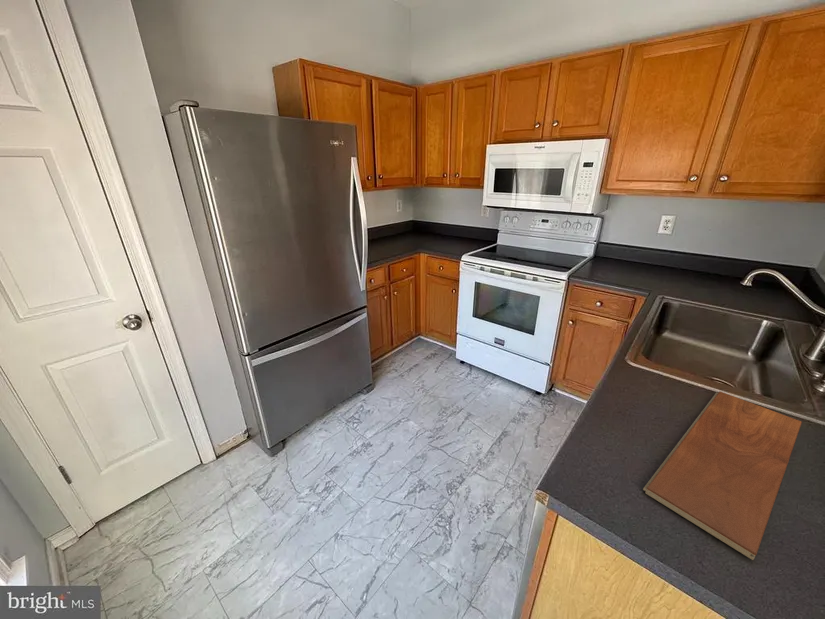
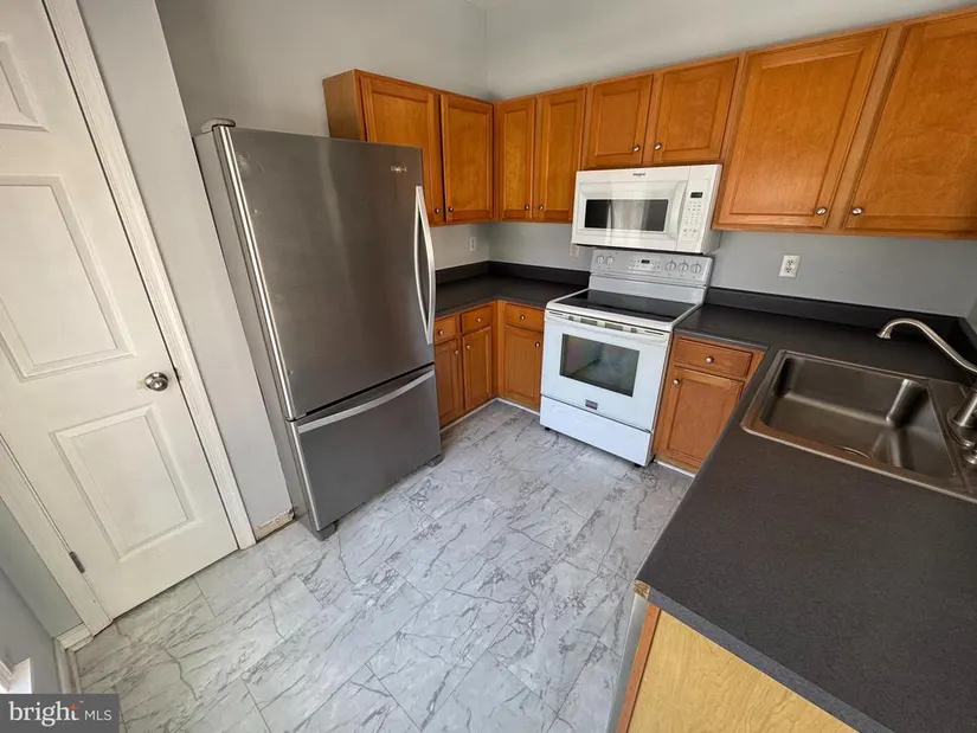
- chopping board [642,390,803,561]
